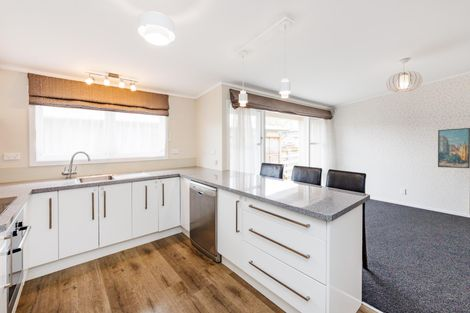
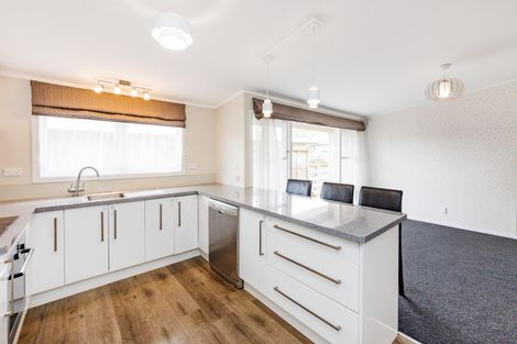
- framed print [437,127,470,169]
